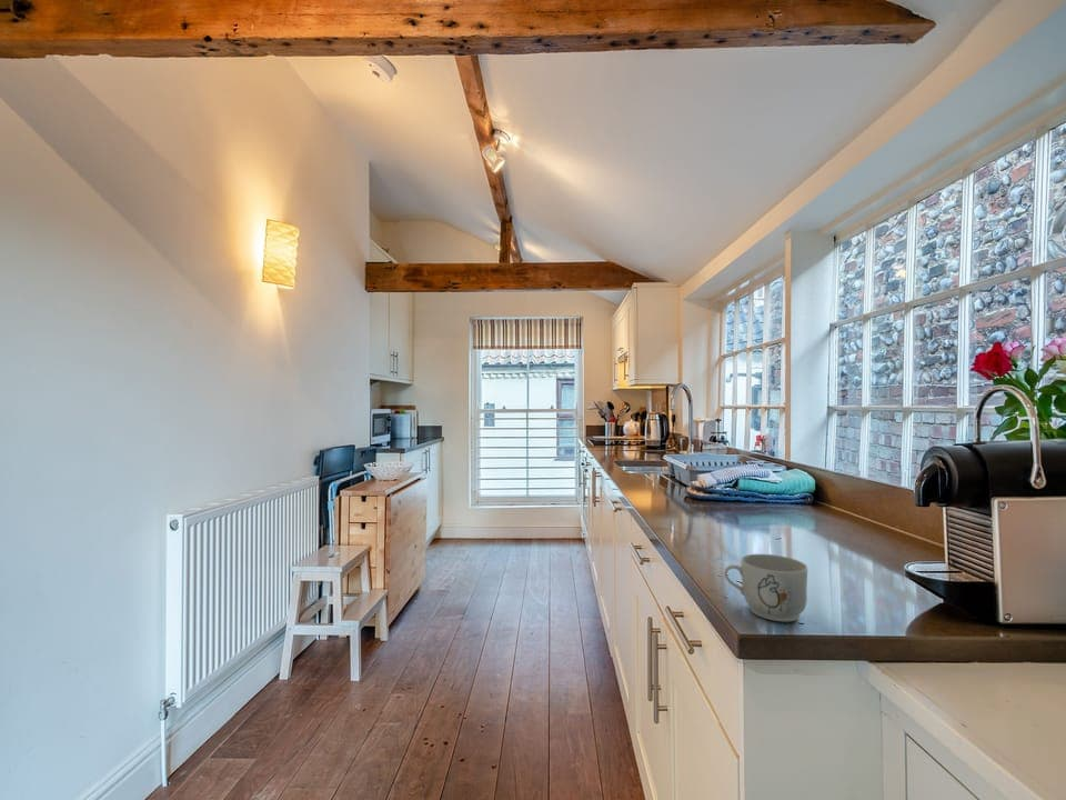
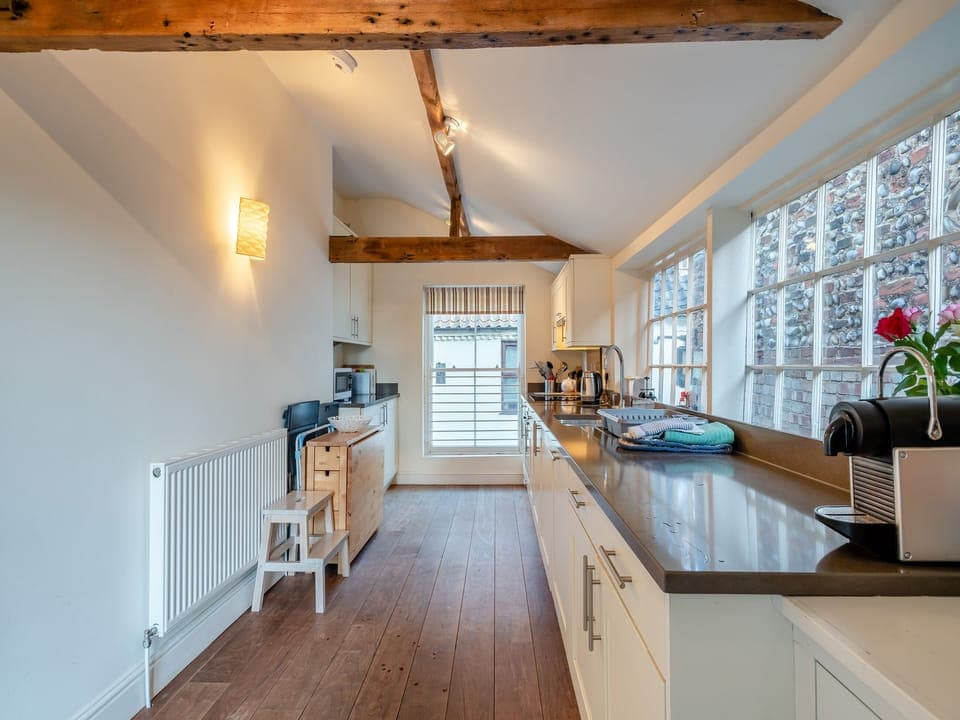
- mug [723,553,808,622]
